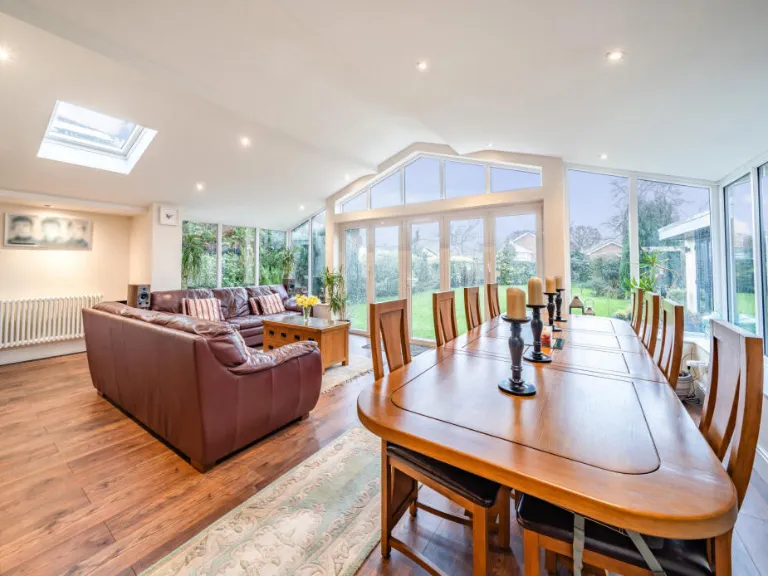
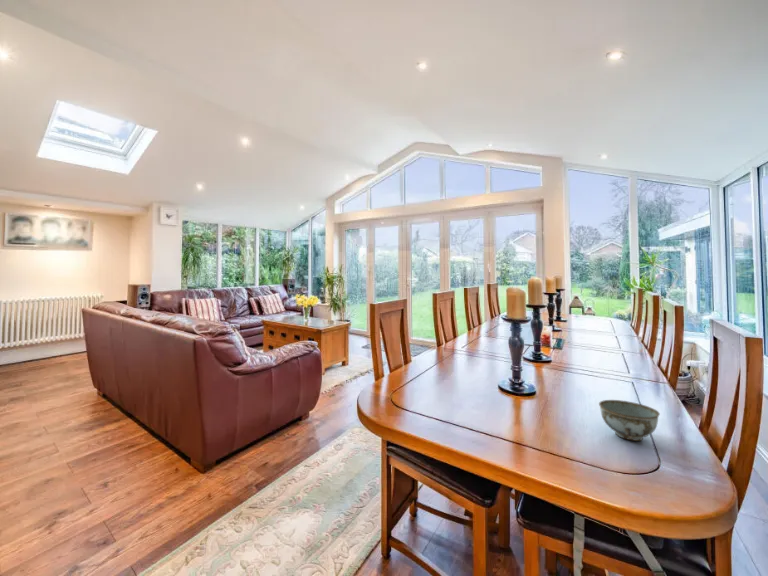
+ bowl [598,399,661,442]
